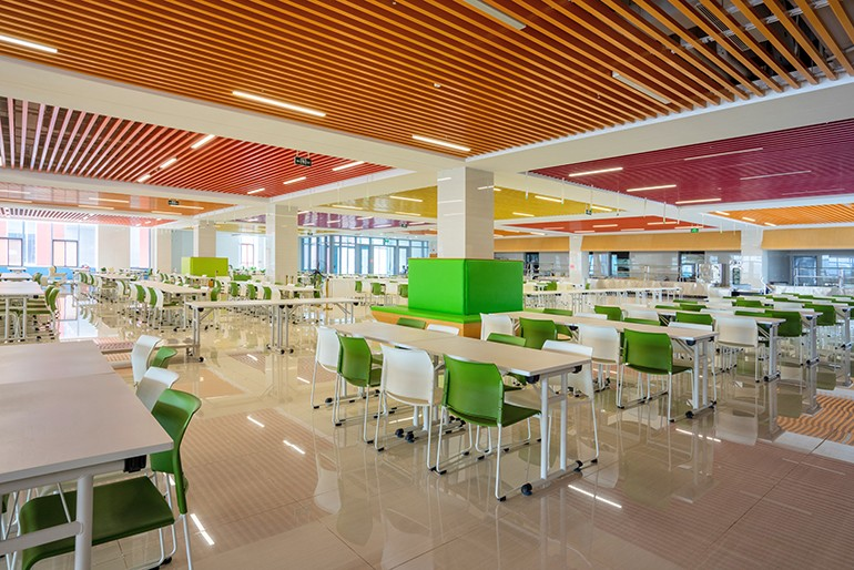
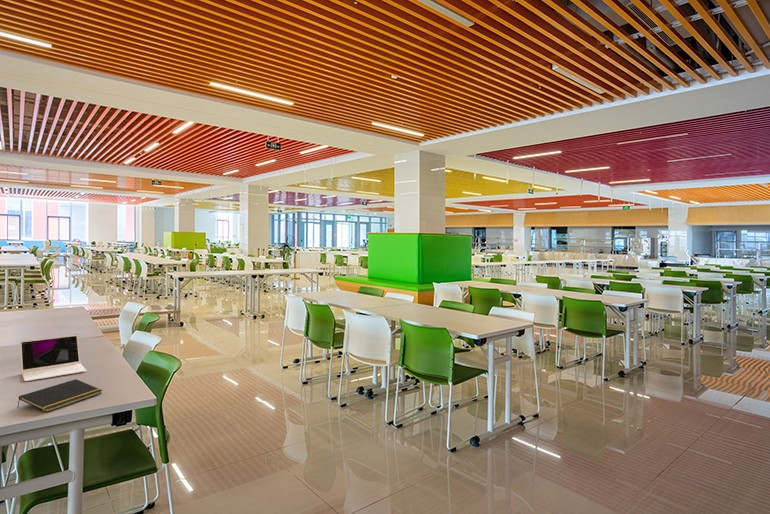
+ laptop [19,333,88,382]
+ notepad [16,378,103,413]
